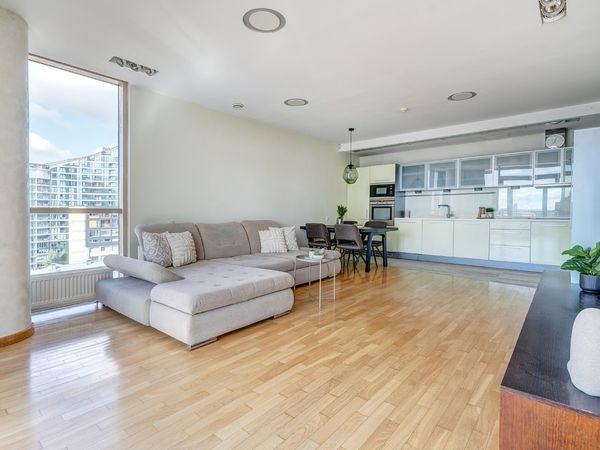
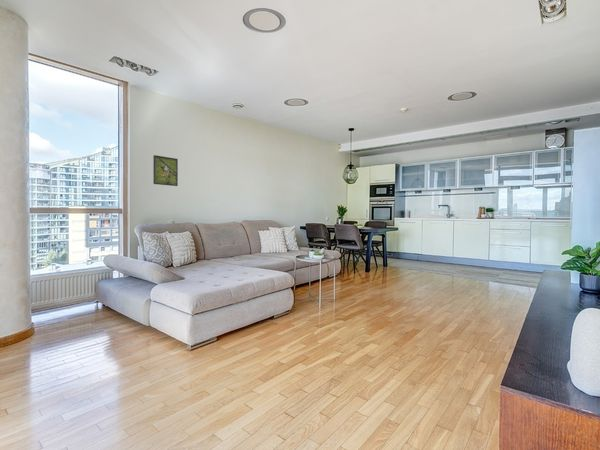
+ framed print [152,154,179,187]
